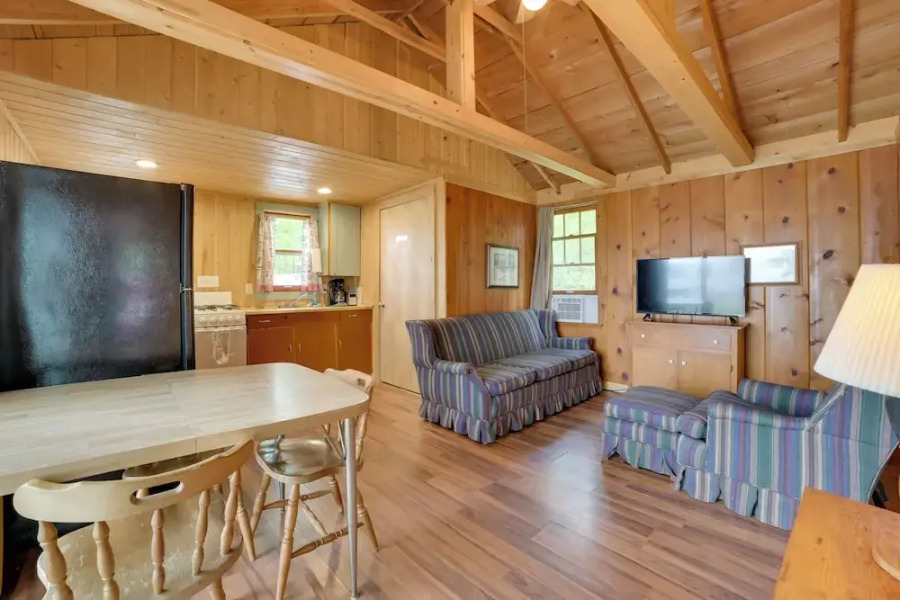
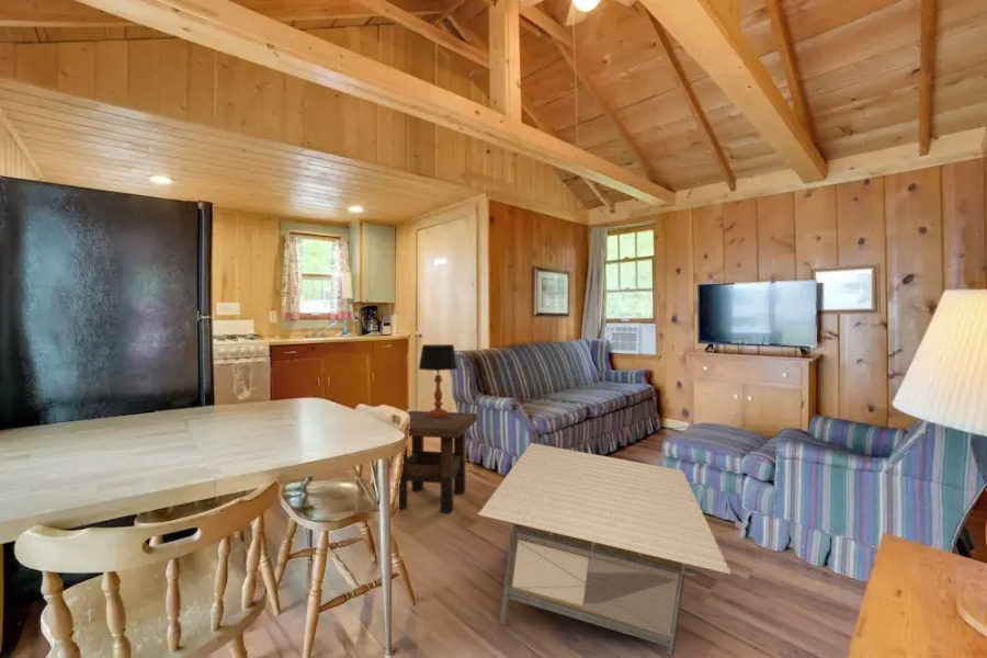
+ table lamp [418,343,458,417]
+ coffee table [477,442,731,658]
+ side table [398,410,478,513]
